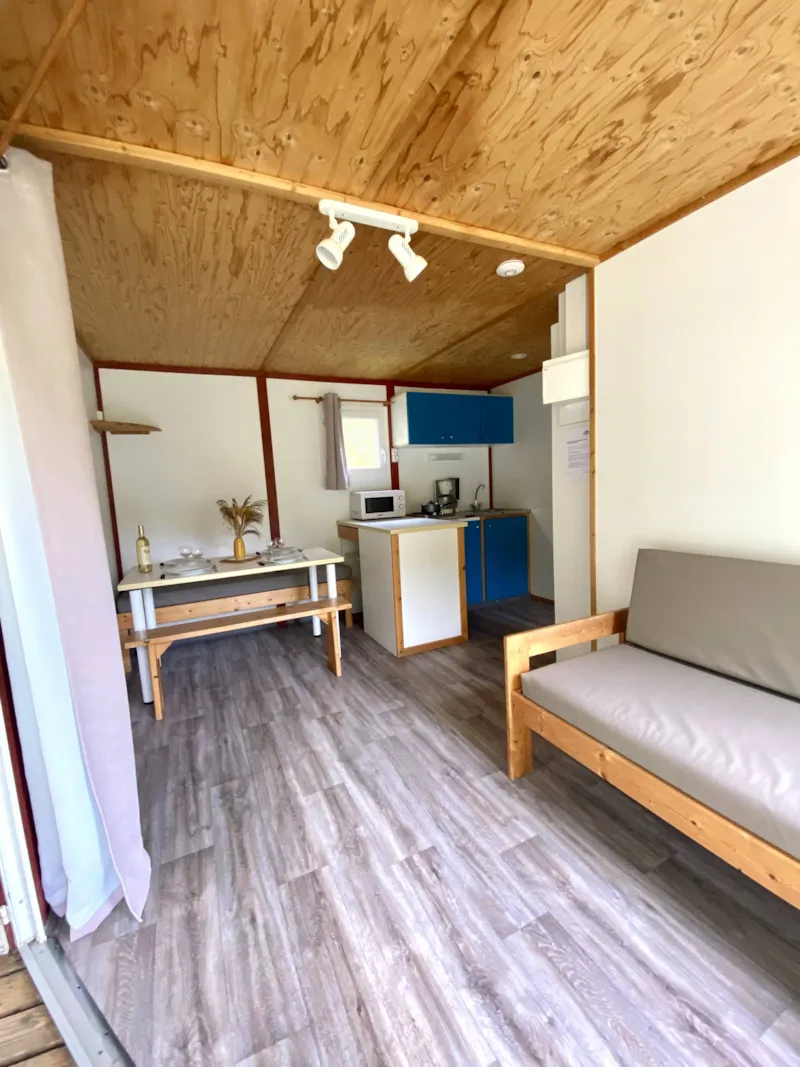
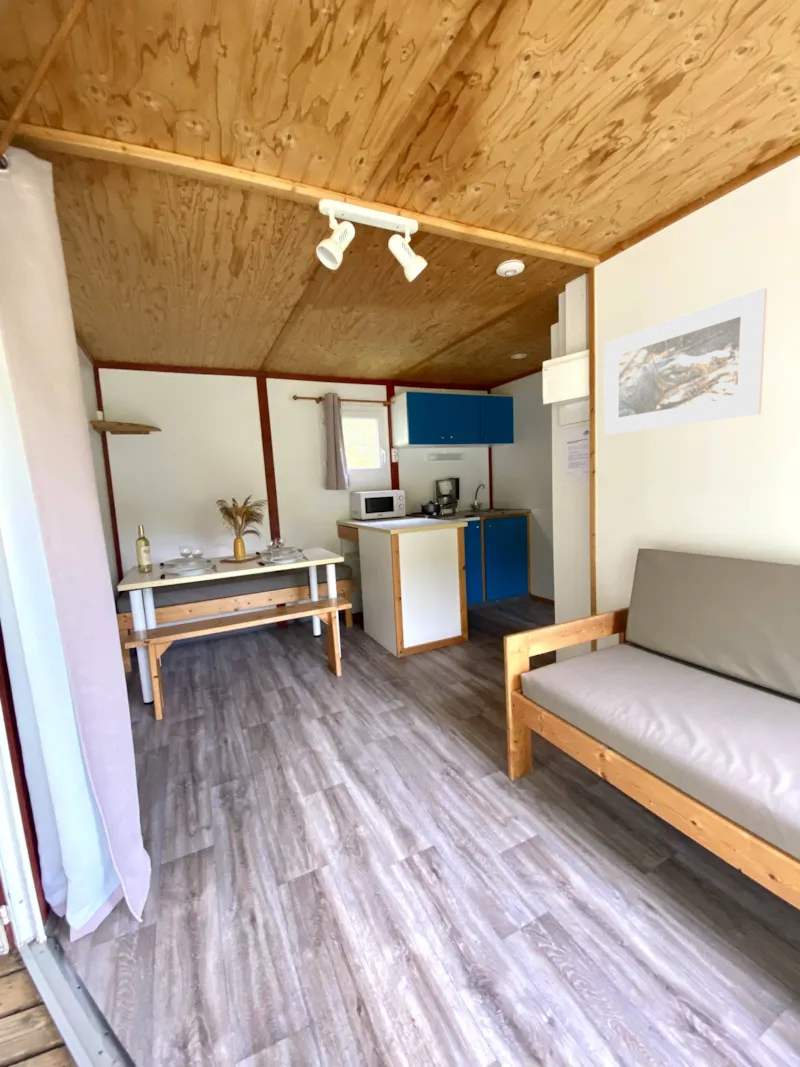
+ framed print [603,287,768,436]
